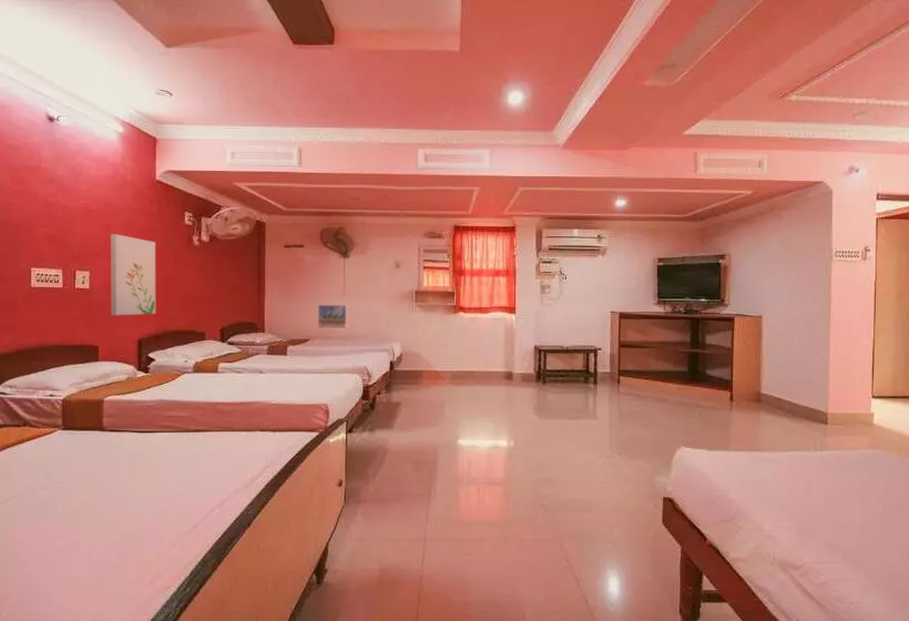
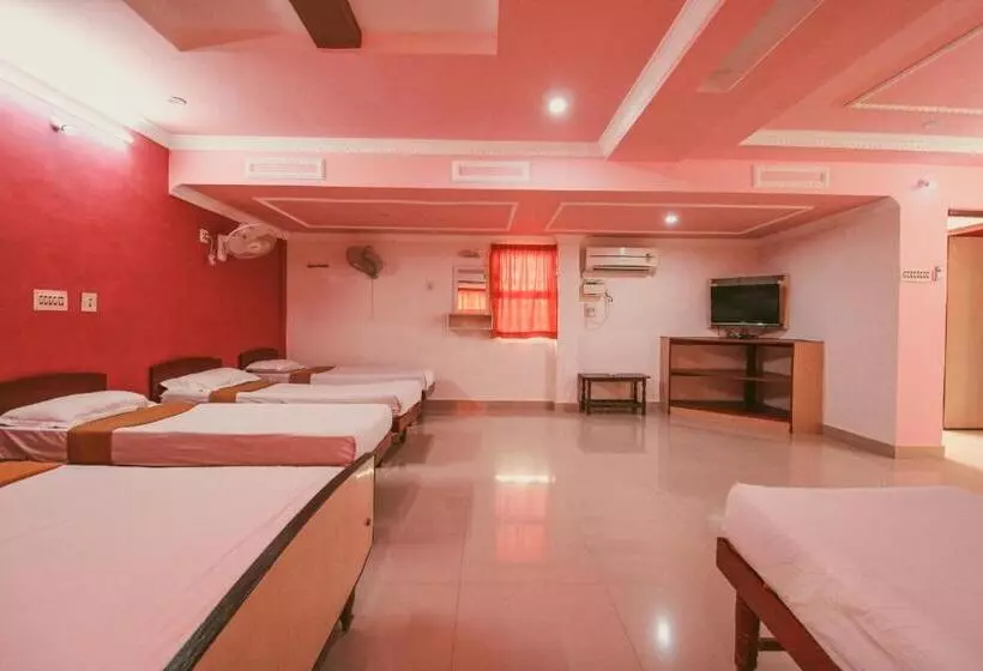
- wall art [110,233,156,316]
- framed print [317,304,348,329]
